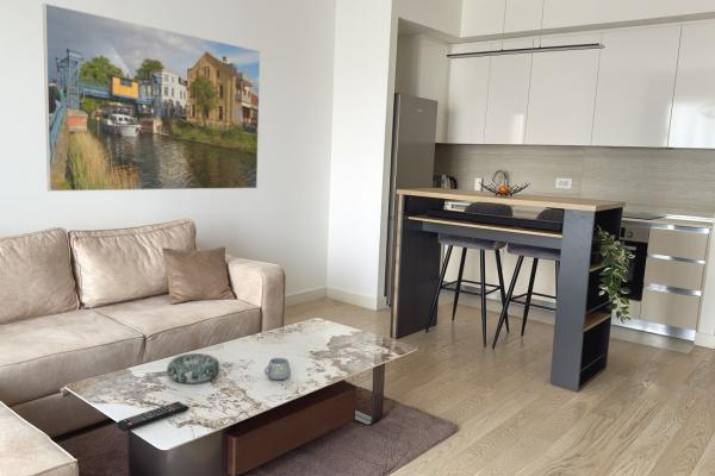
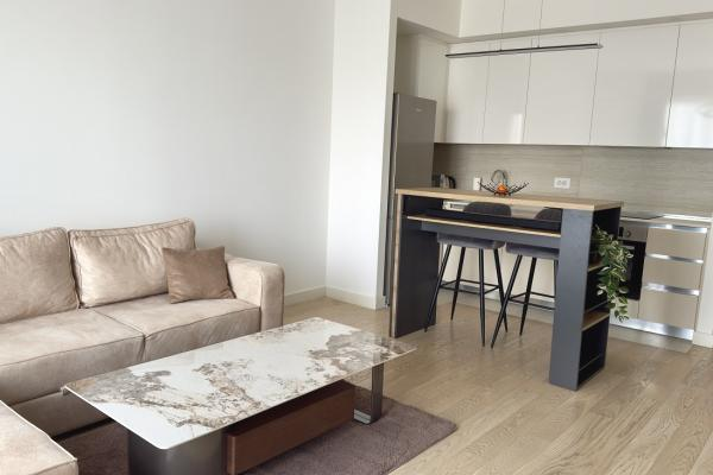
- decorative bowl [166,352,220,384]
- mug [263,357,292,381]
- remote control [116,400,189,433]
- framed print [42,2,261,193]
